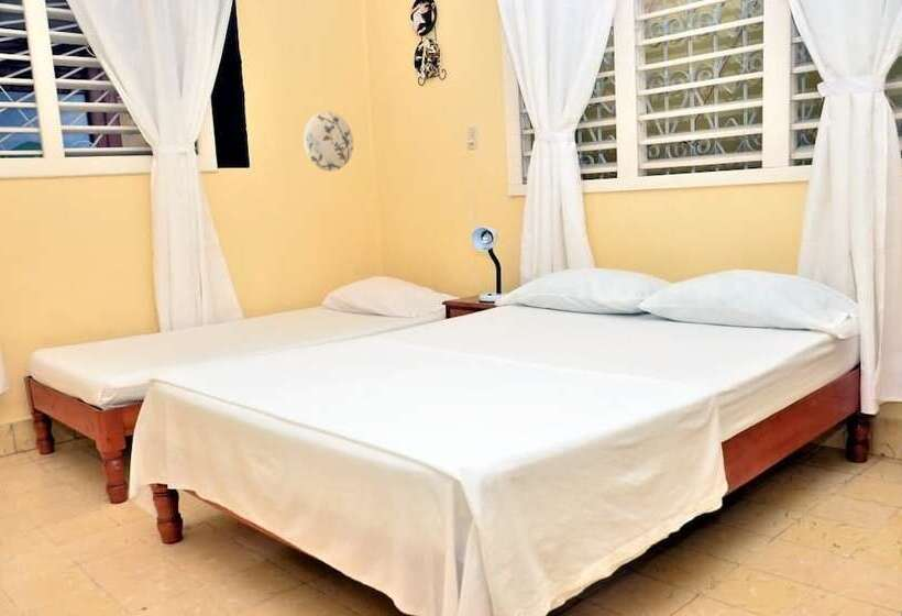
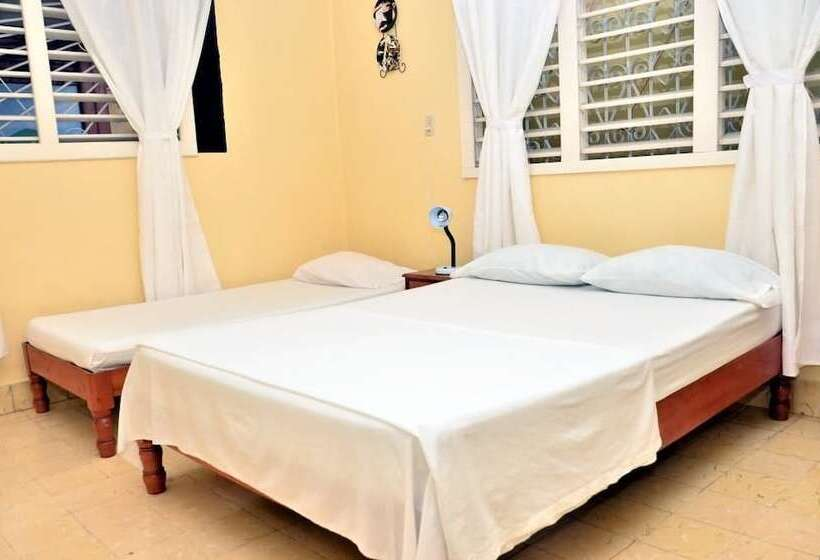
- decorative plate [302,110,354,172]
